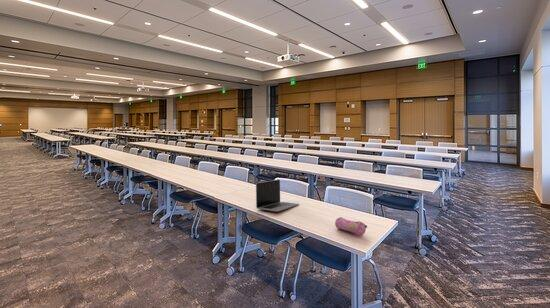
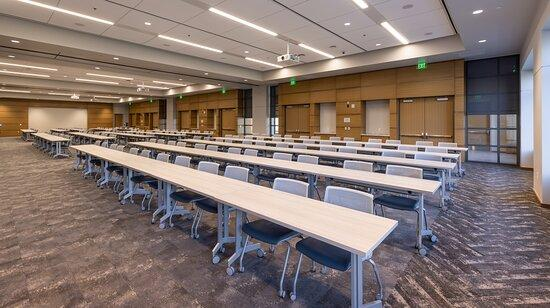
- pencil case [334,216,368,236]
- laptop [255,179,300,212]
